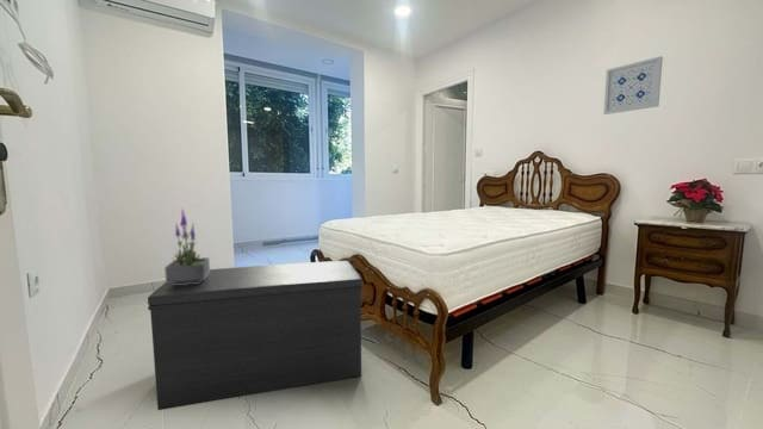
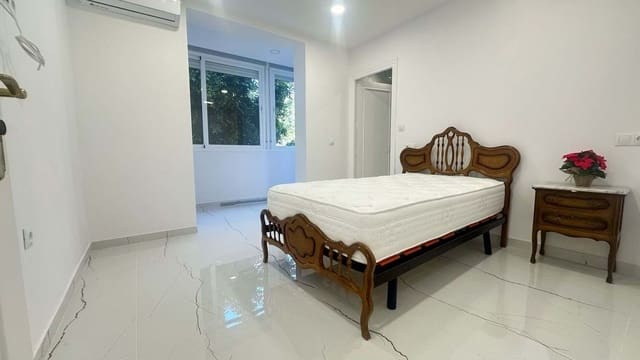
- potted plant [163,206,211,285]
- bench [147,260,364,411]
- wall art [603,55,664,116]
